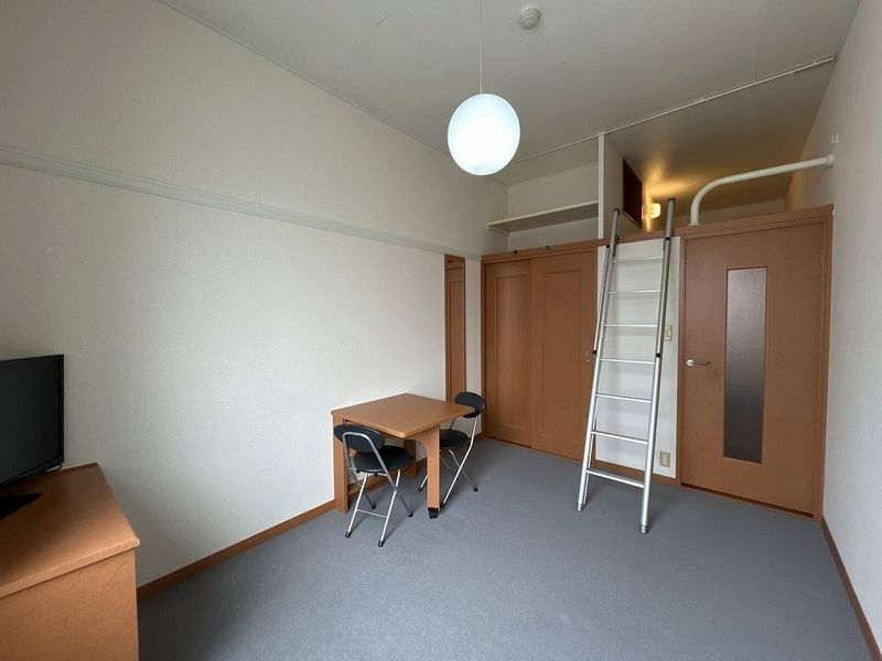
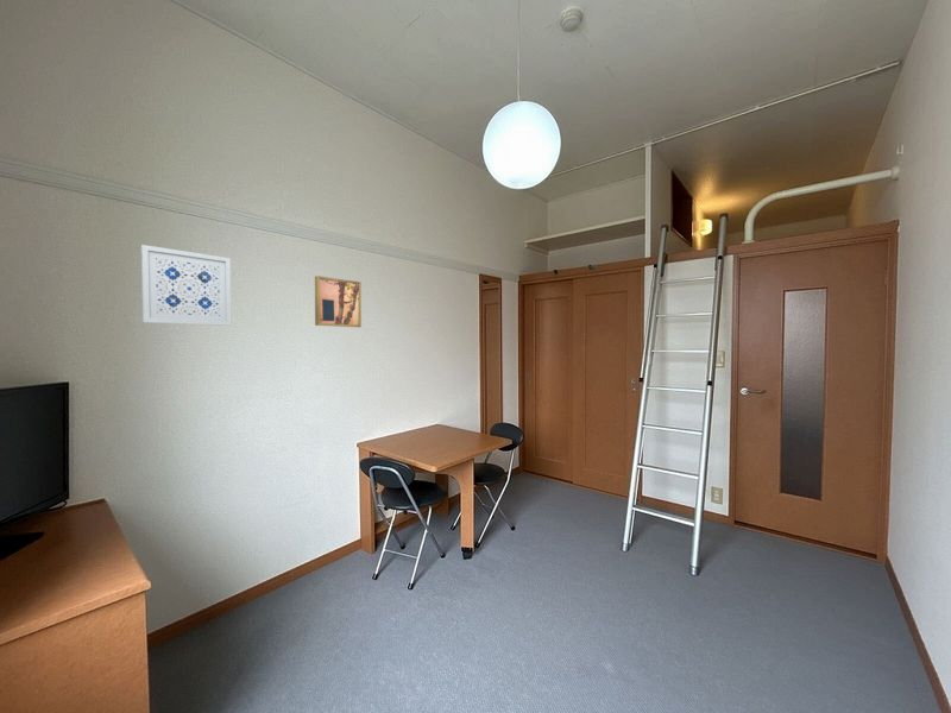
+ wall art [140,244,232,327]
+ wall art [314,275,363,328]
